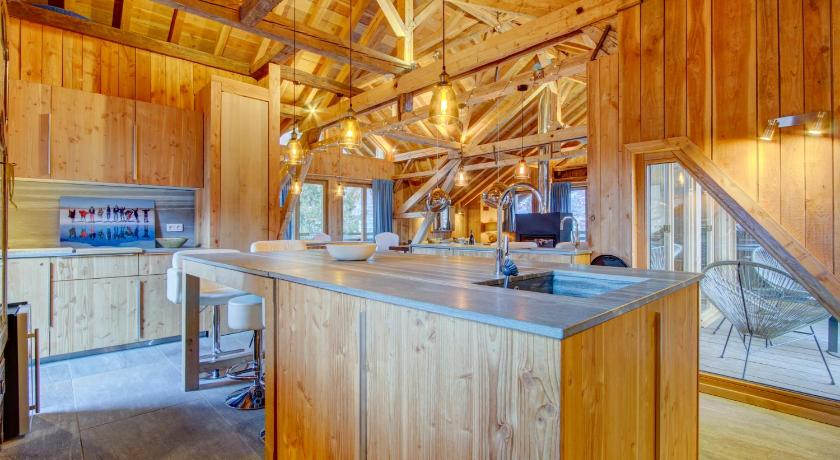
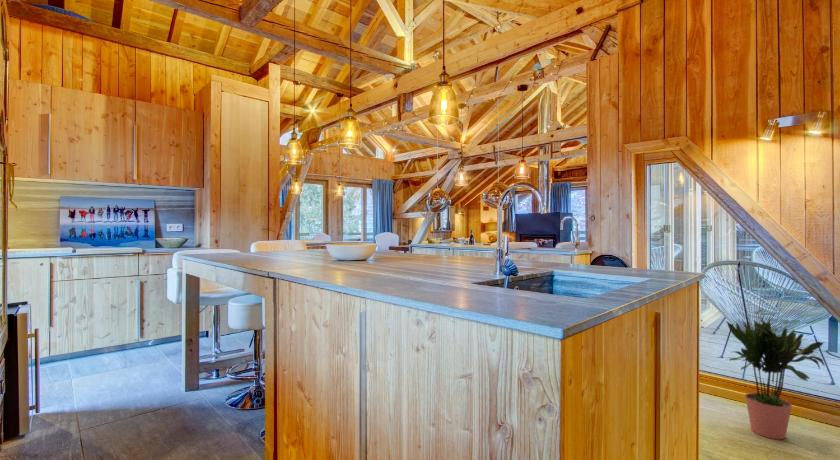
+ potted plant [725,317,826,440]
